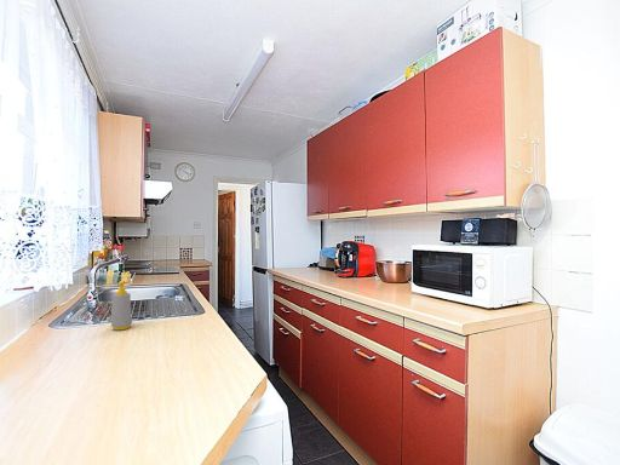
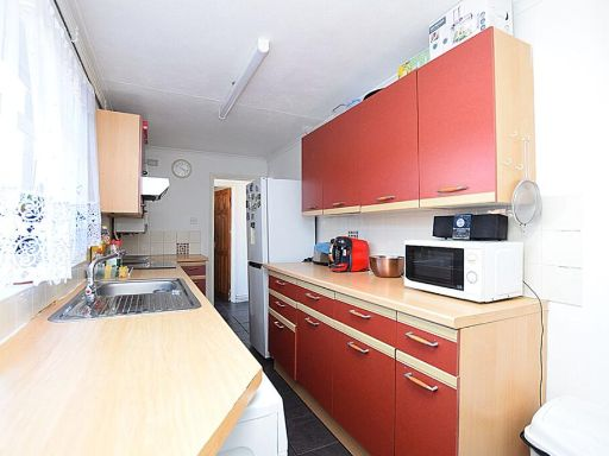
- soap bottle [110,280,133,331]
